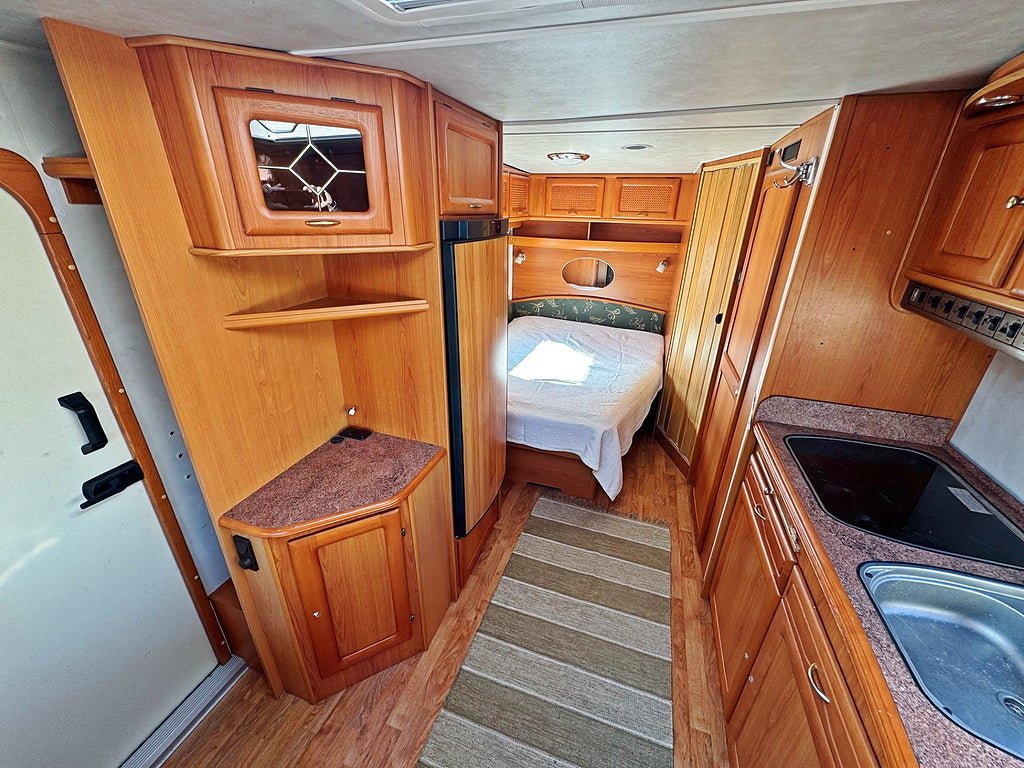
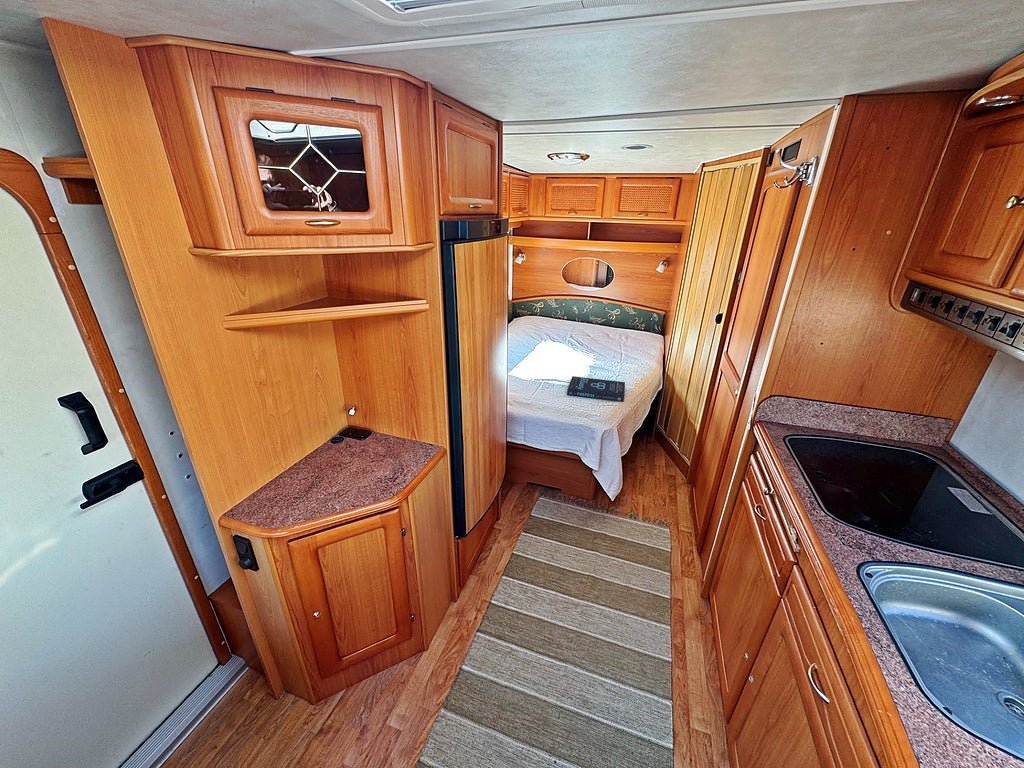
+ book [566,375,626,403]
